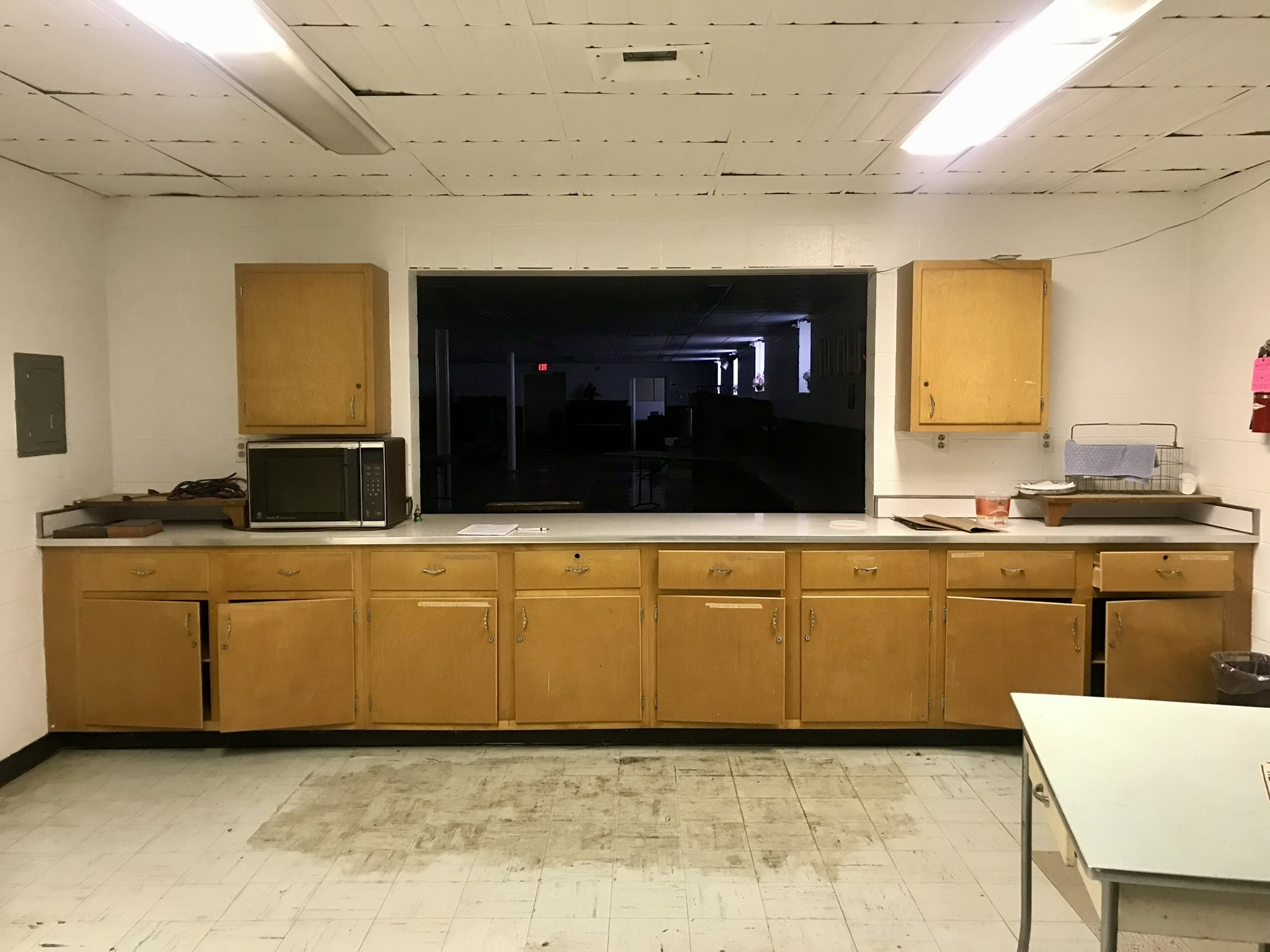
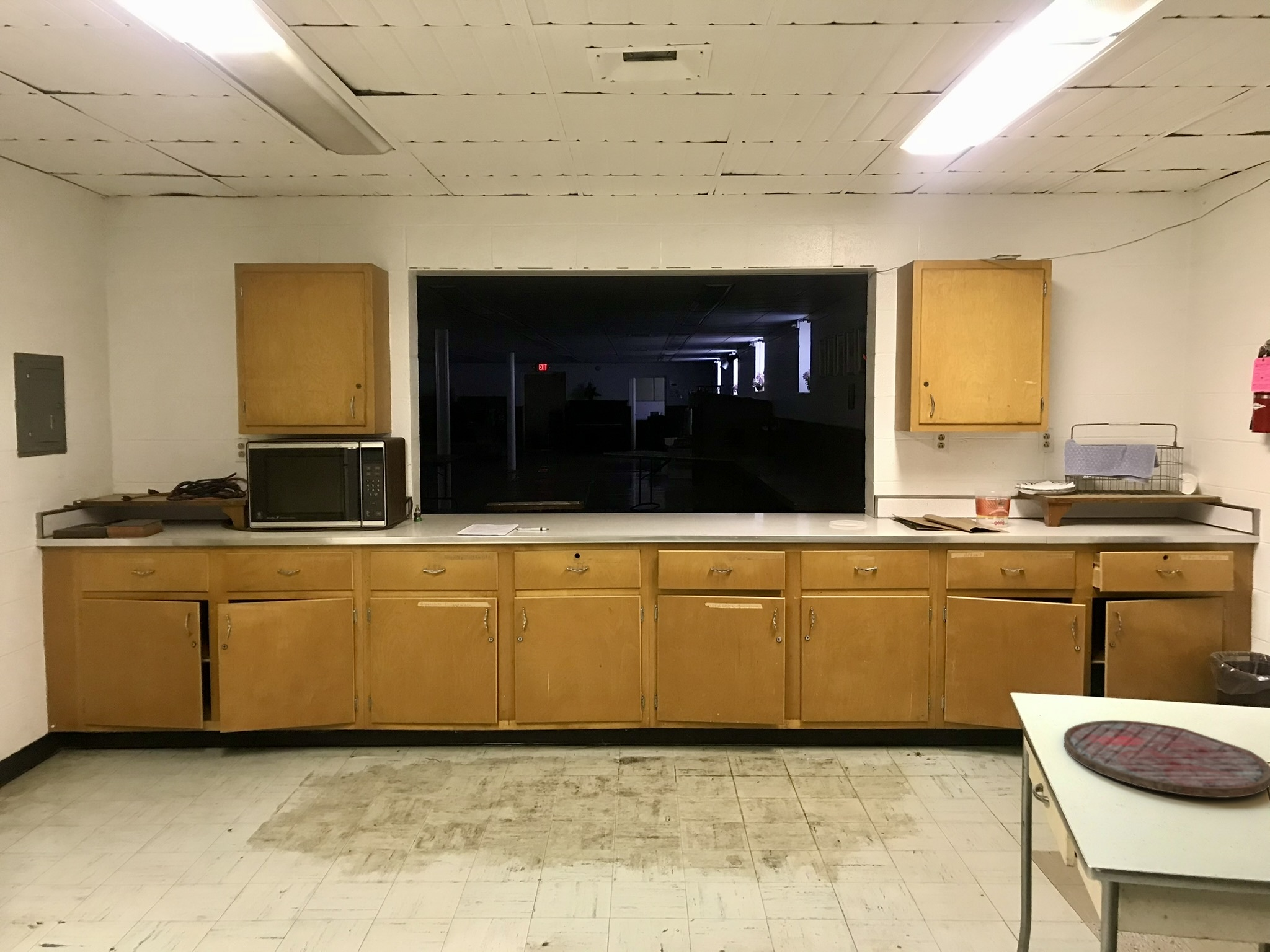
+ cutting board [1063,720,1270,798]
